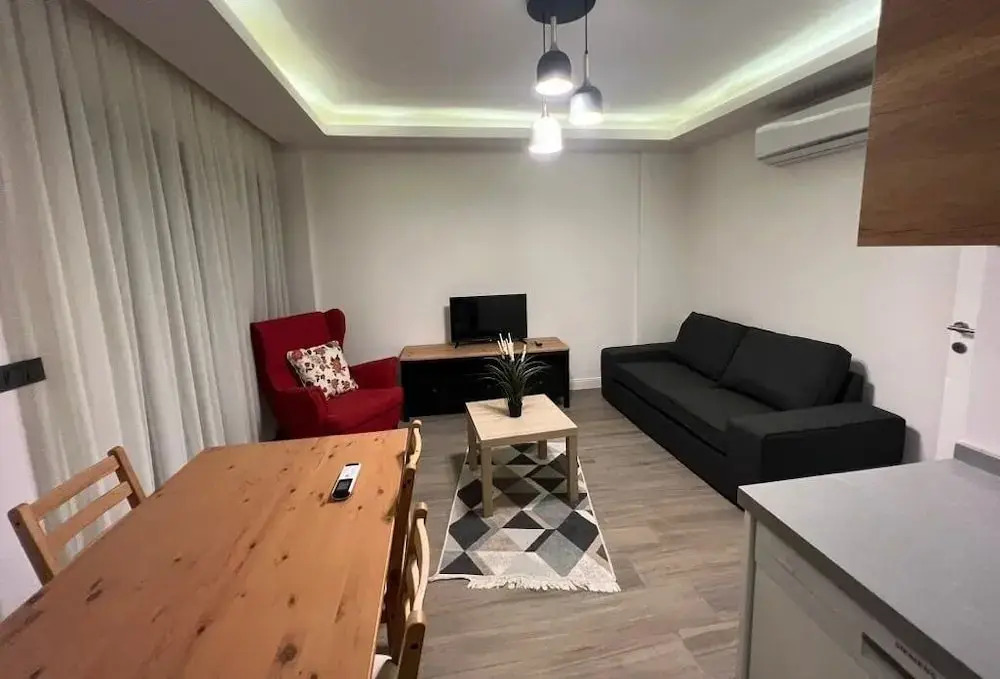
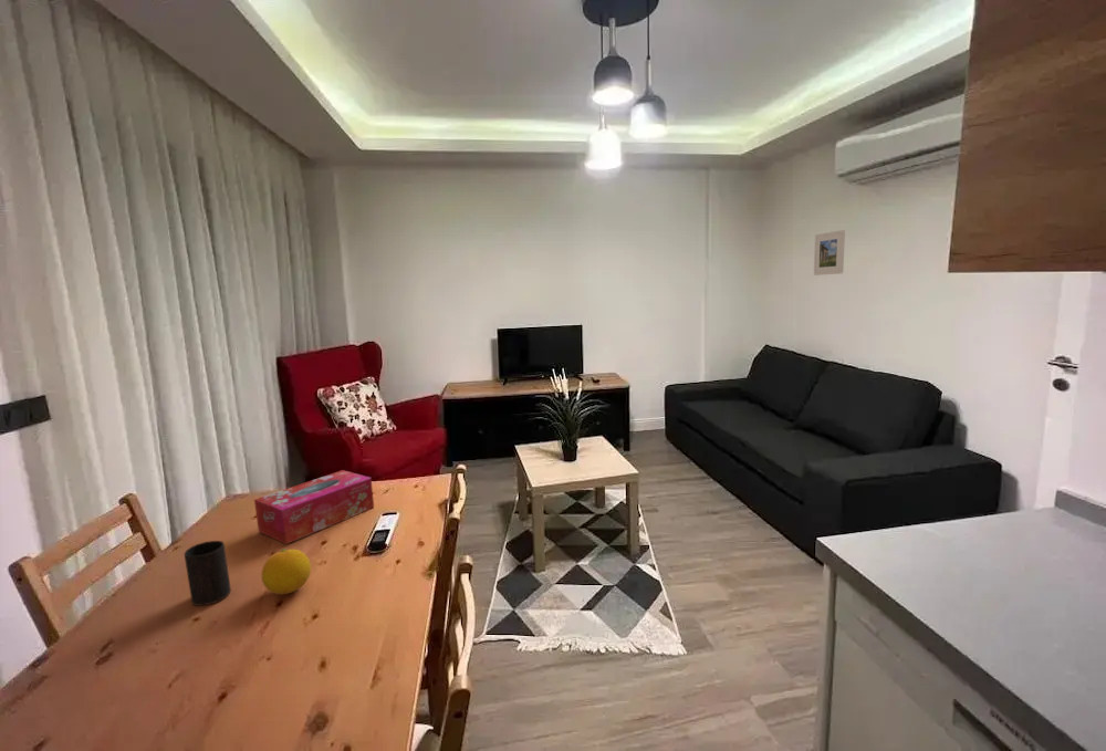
+ fruit [261,547,312,595]
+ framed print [813,229,846,277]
+ cup [184,540,232,607]
+ tissue box [253,469,375,545]
